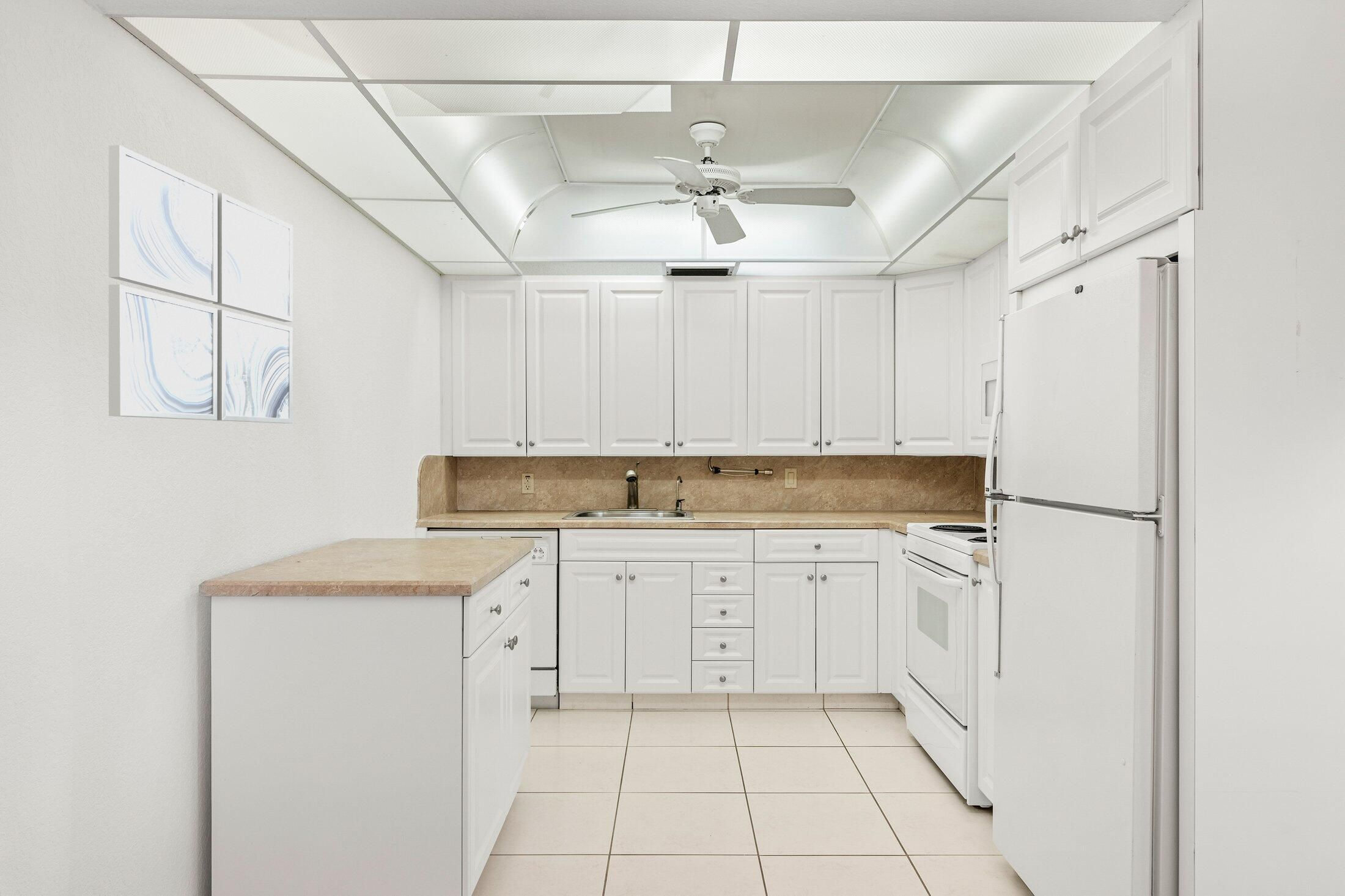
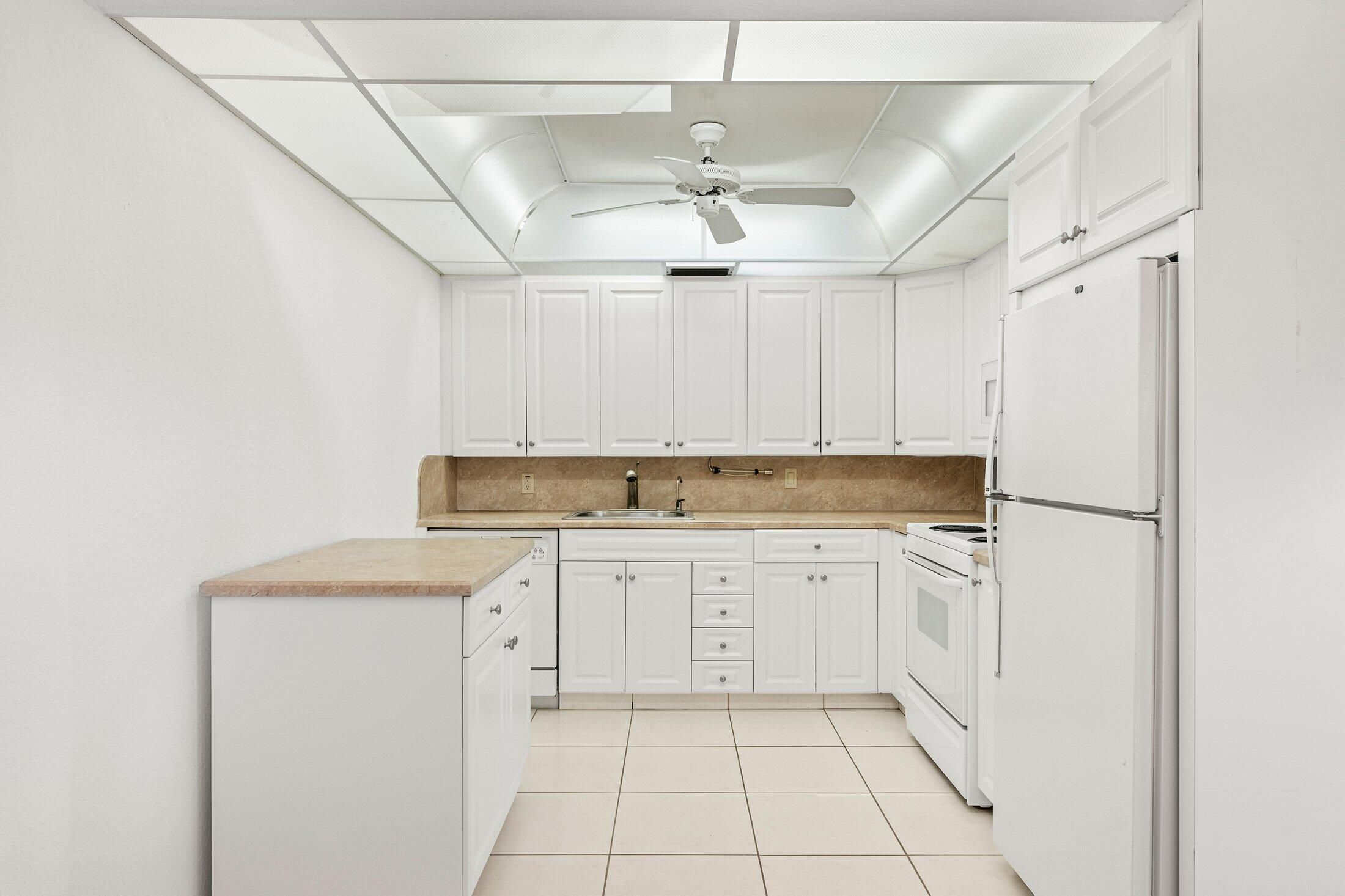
- wall art [108,145,293,424]
